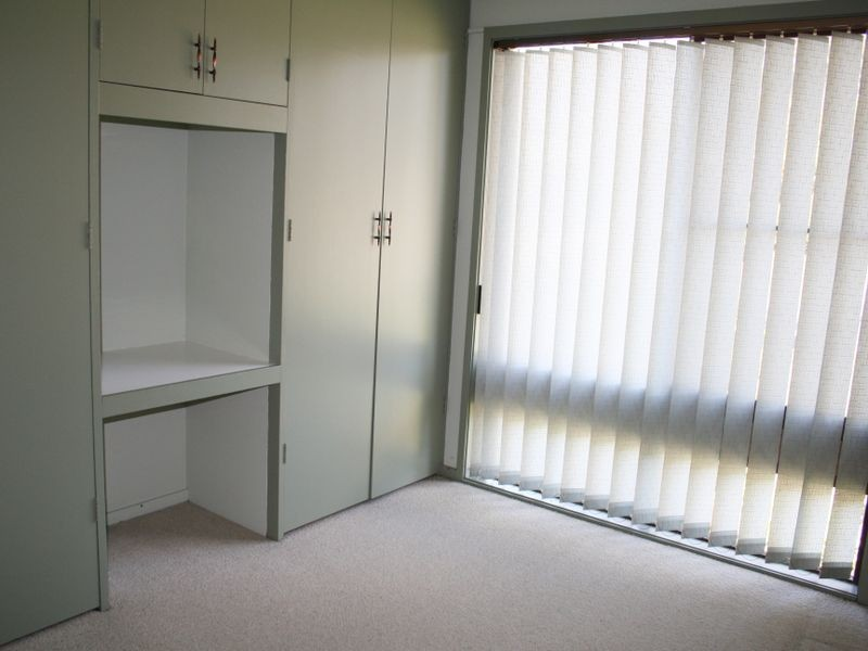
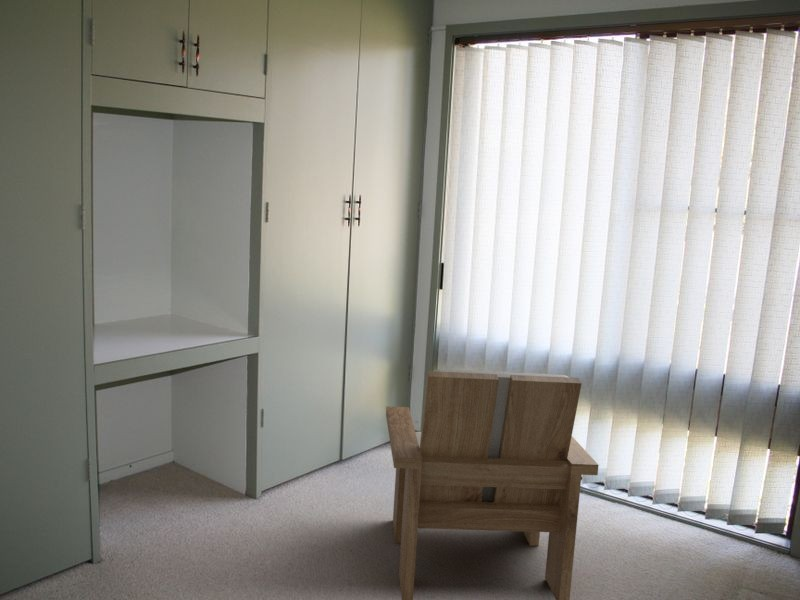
+ armchair [385,368,599,600]
